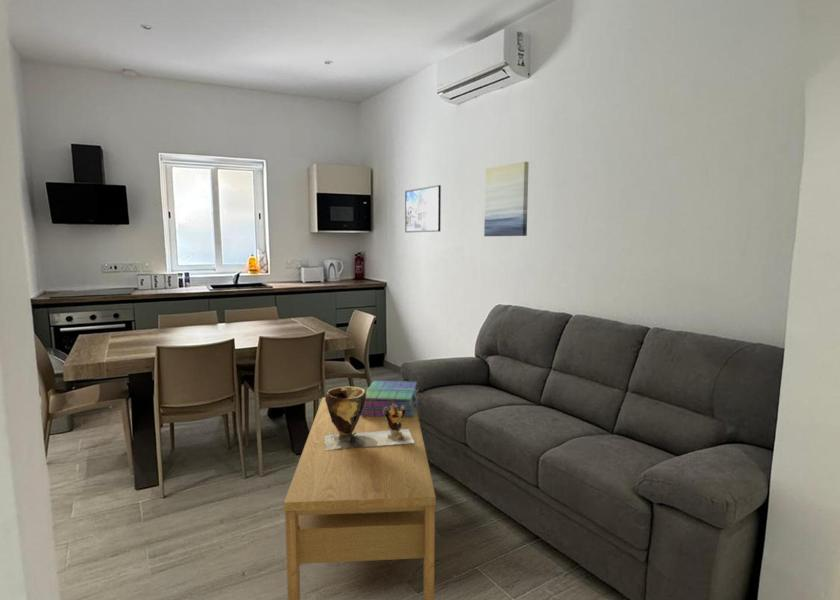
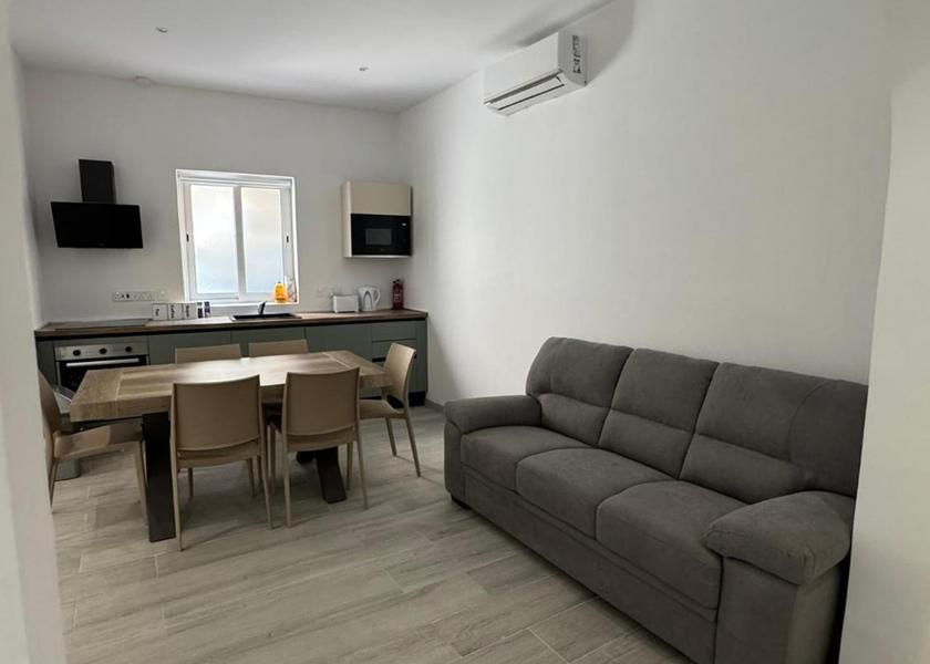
- coffee table [283,396,437,600]
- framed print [404,184,442,233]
- stack of books [361,380,419,417]
- clay pot [324,385,414,450]
- wall art [483,161,530,237]
